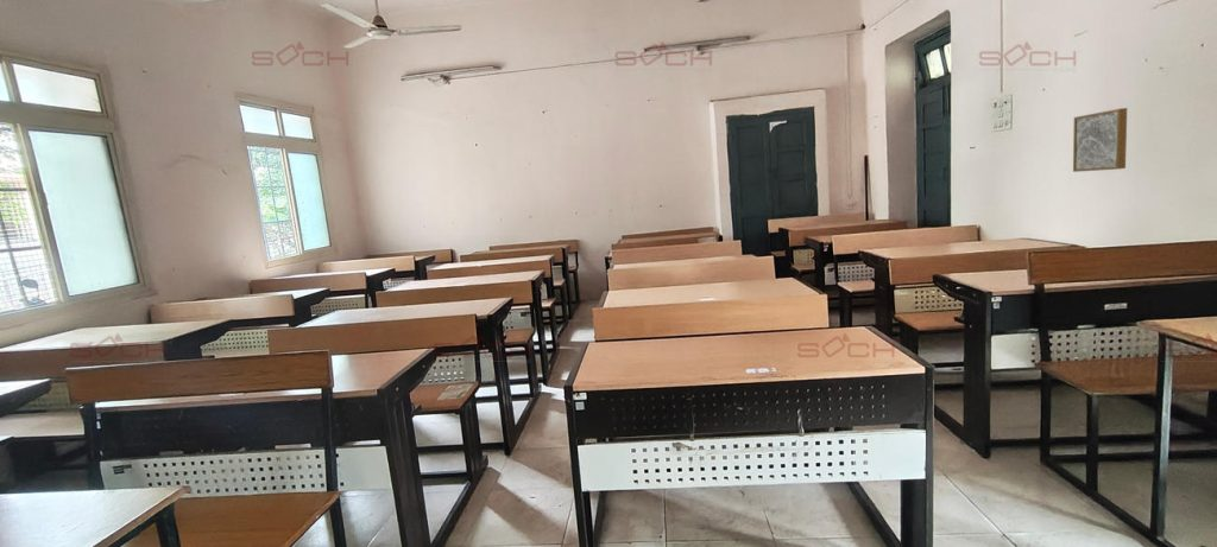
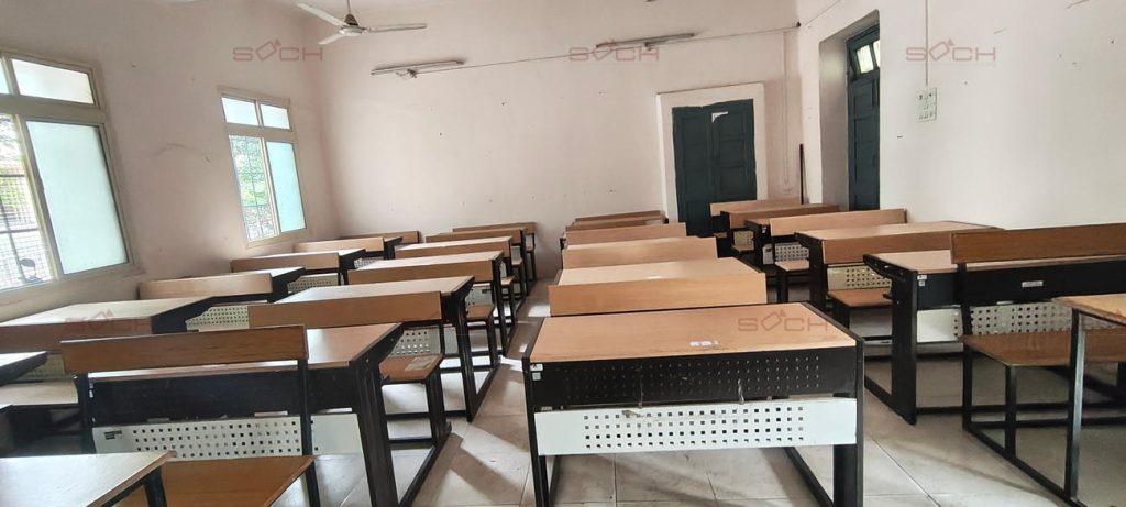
- wall art [1072,107,1128,173]
